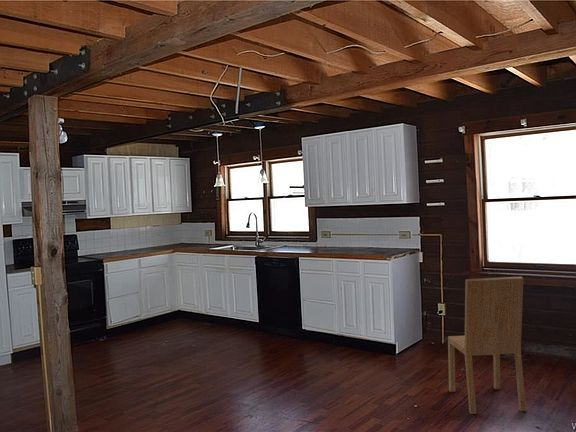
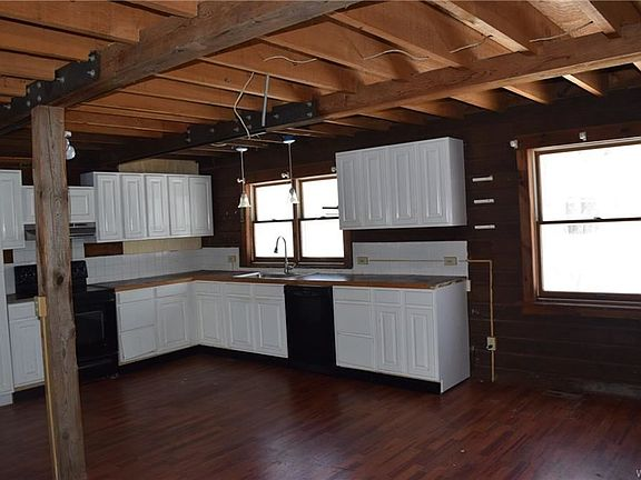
- dining chair [447,276,527,415]
